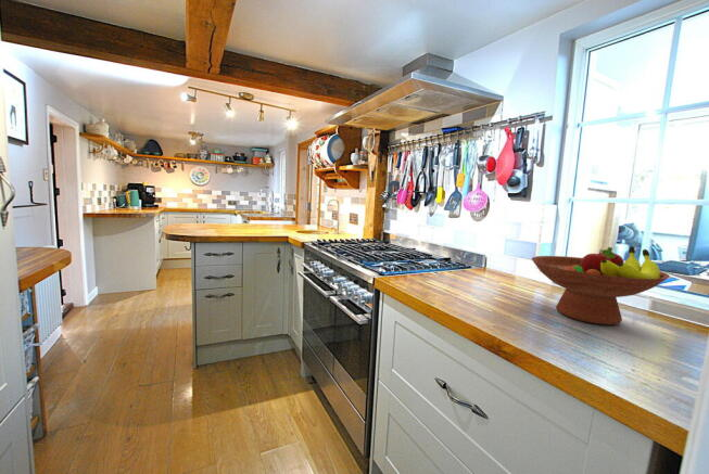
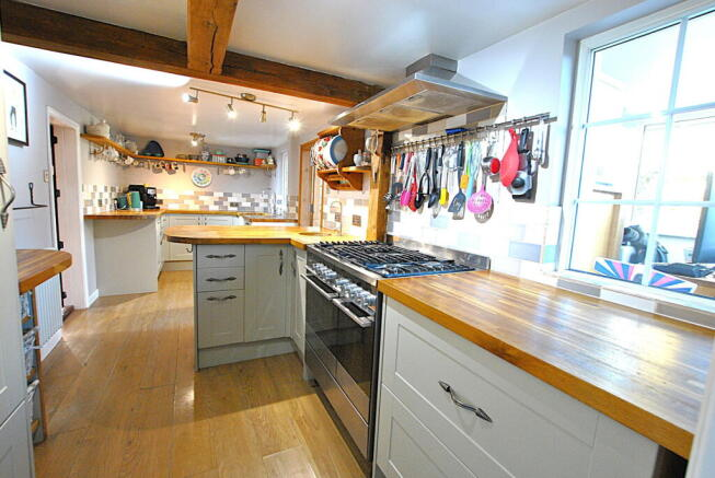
- fruit bowl [531,245,671,326]
